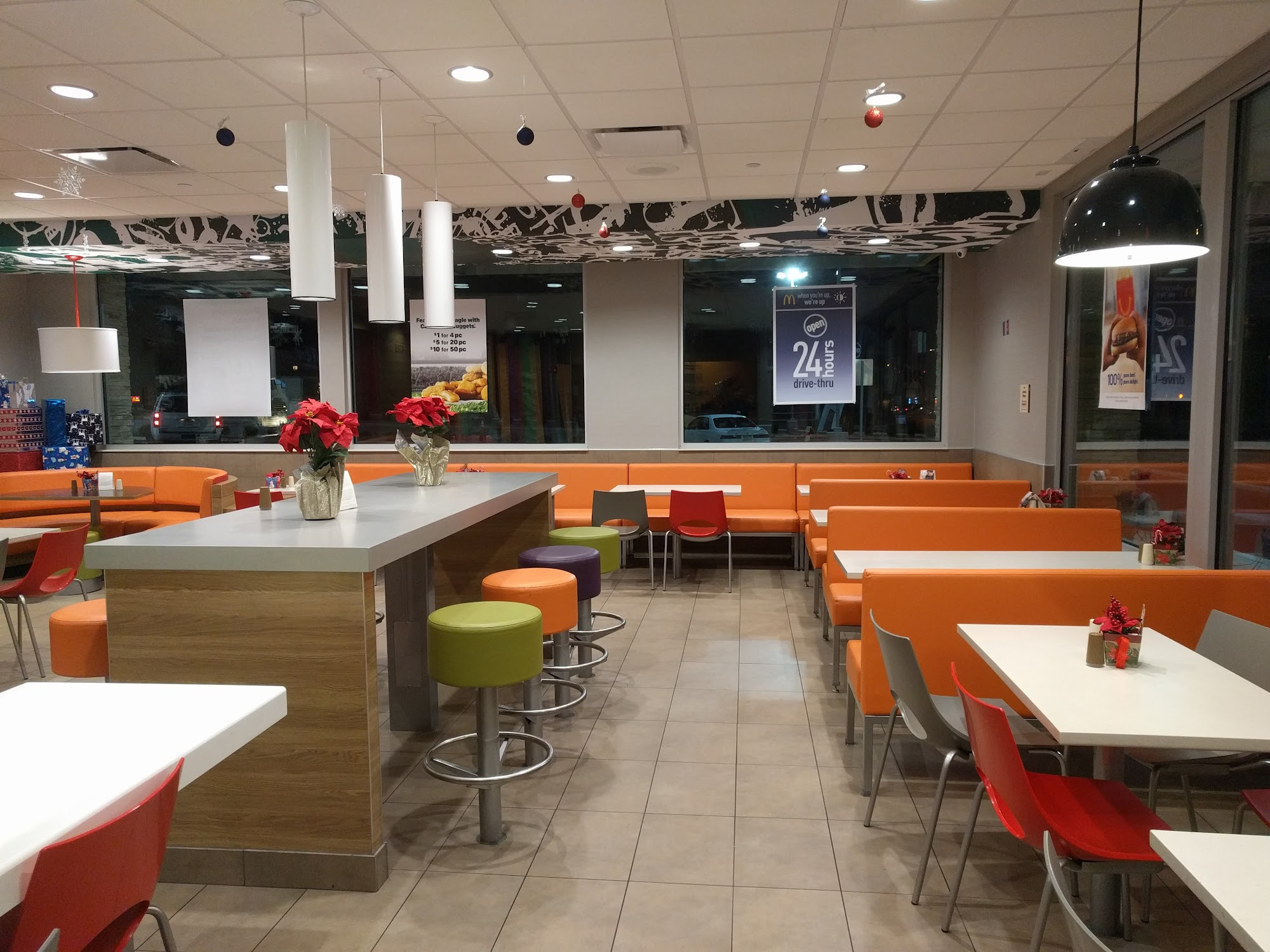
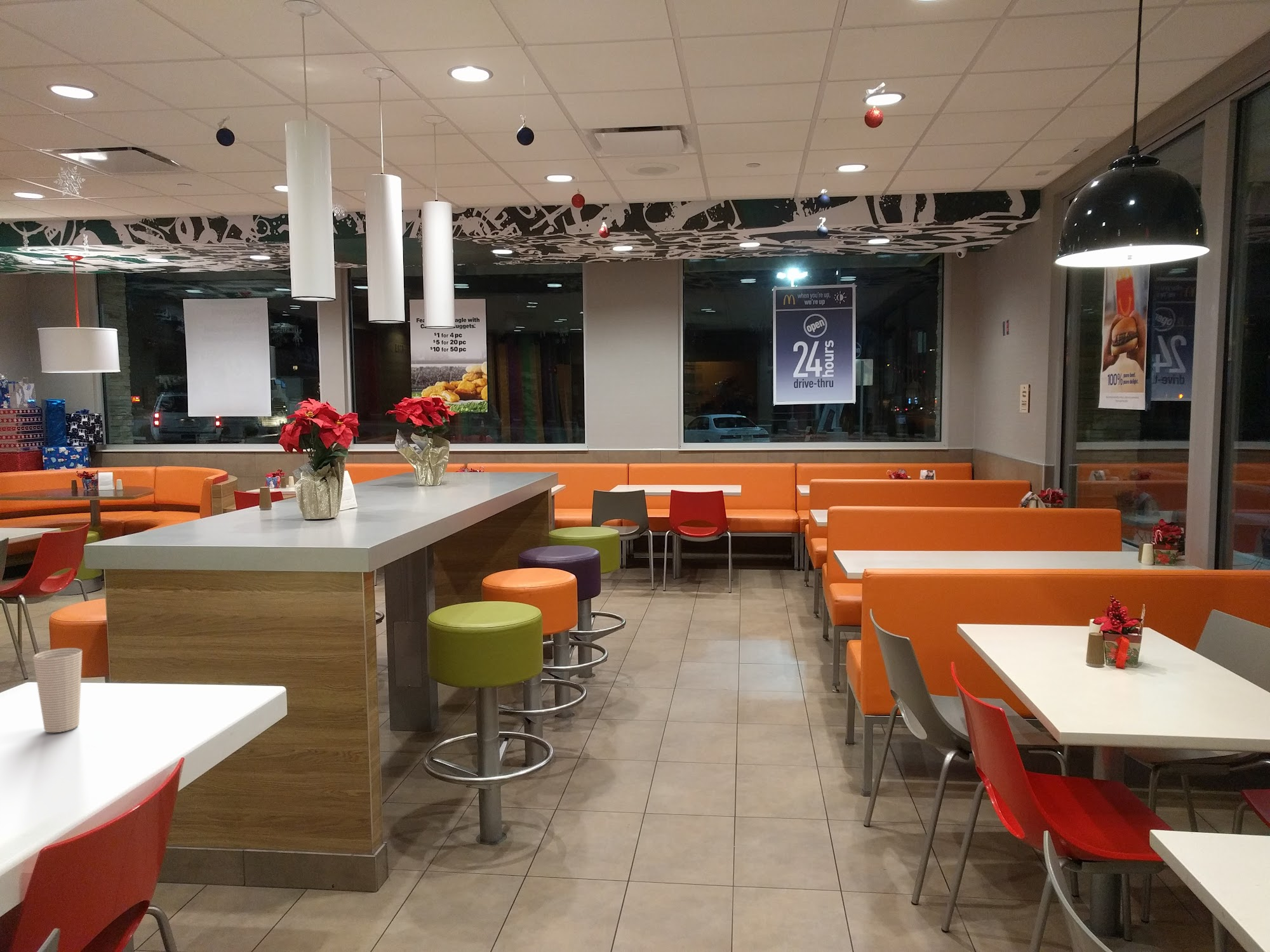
+ cup [32,647,83,733]
